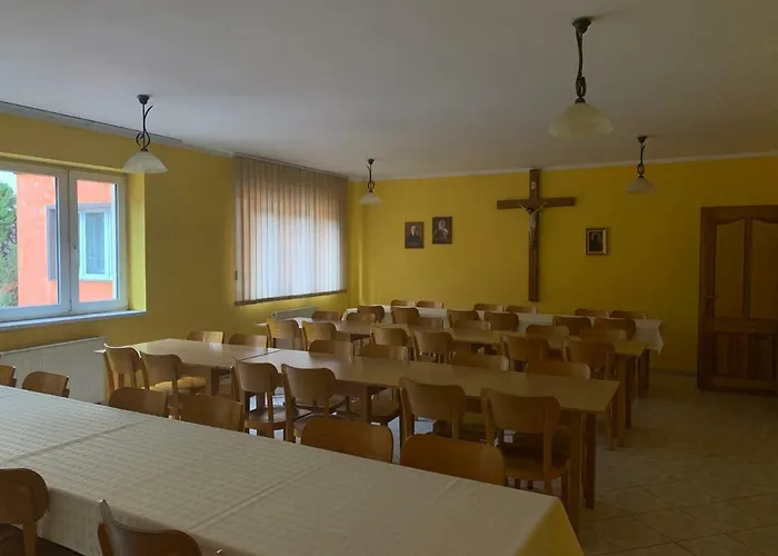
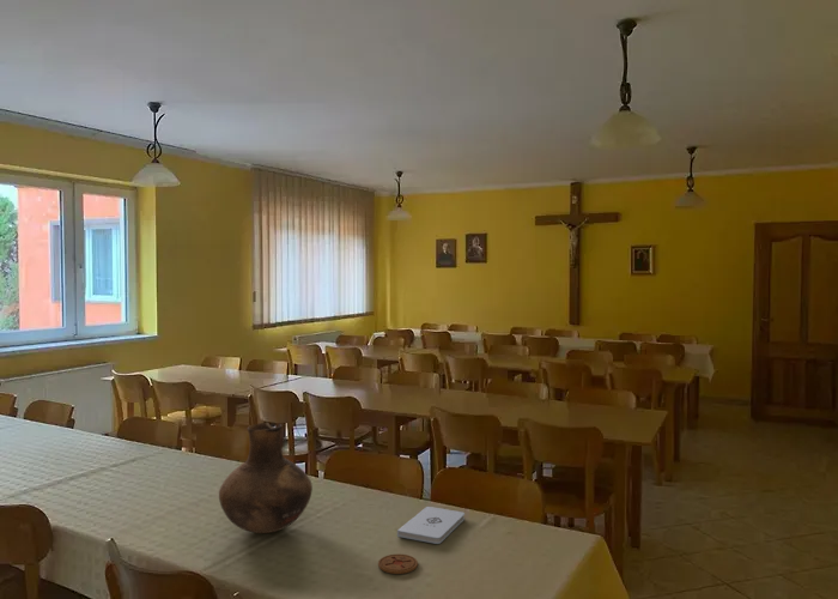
+ vase [218,422,314,534]
+ notepad [396,506,466,545]
+ coaster [377,553,419,575]
